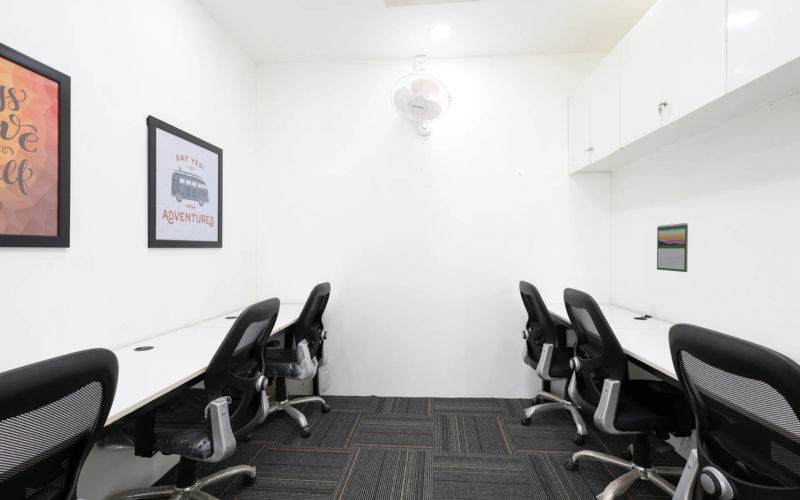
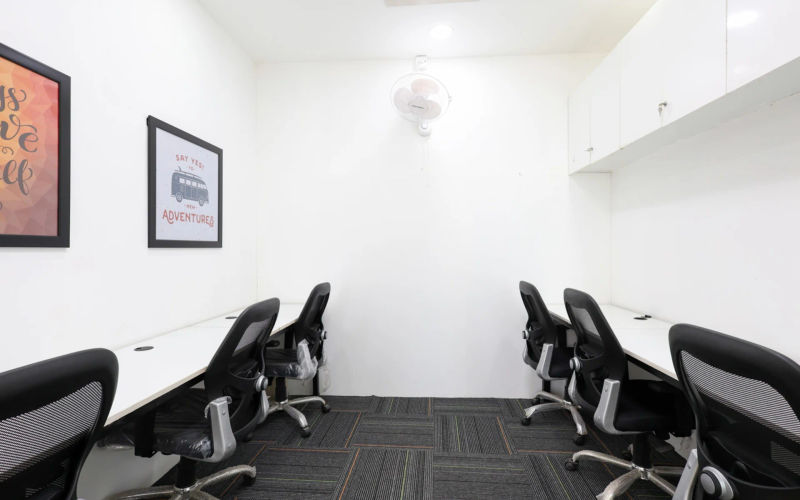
- calendar [656,222,689,273]
